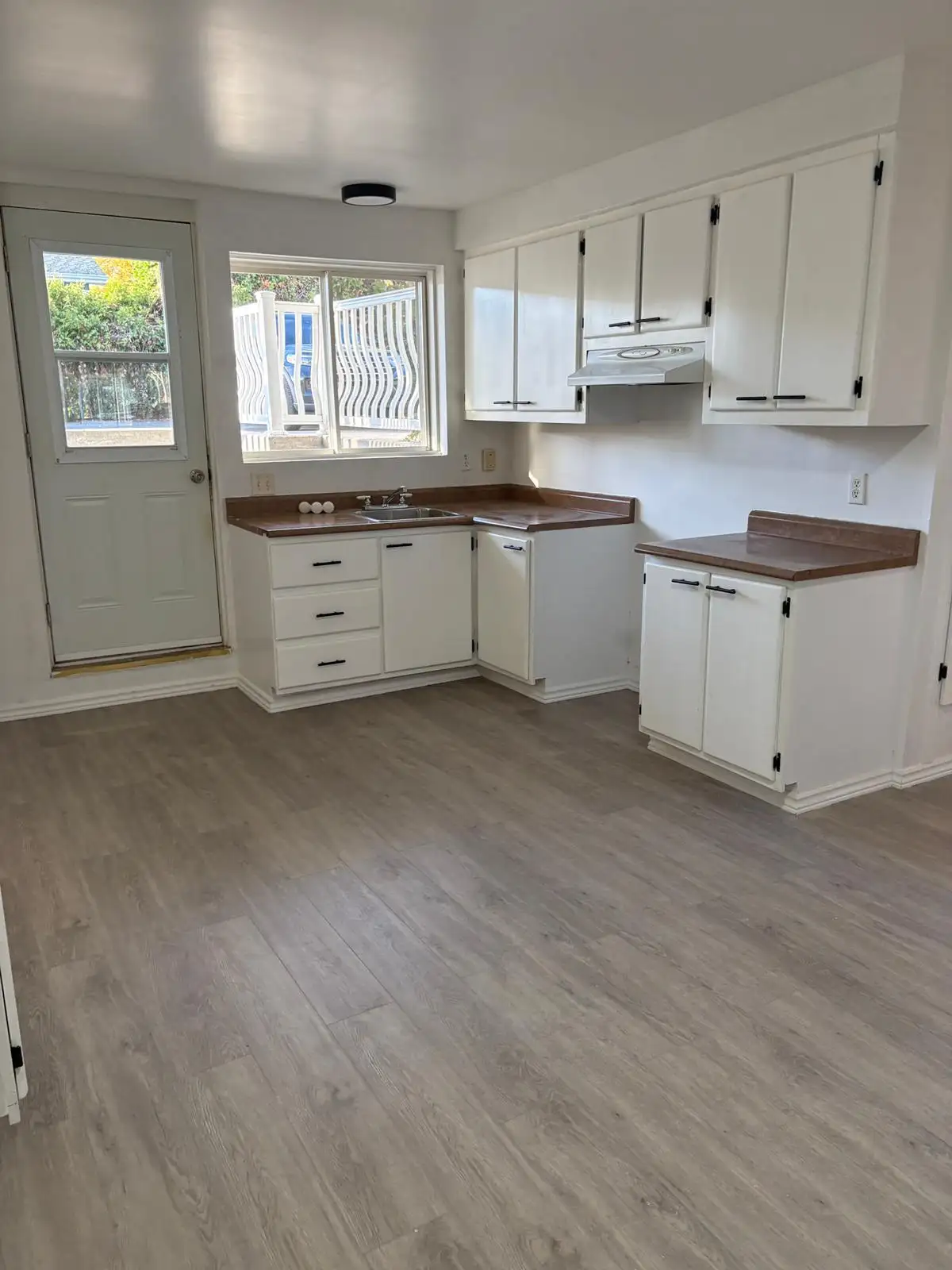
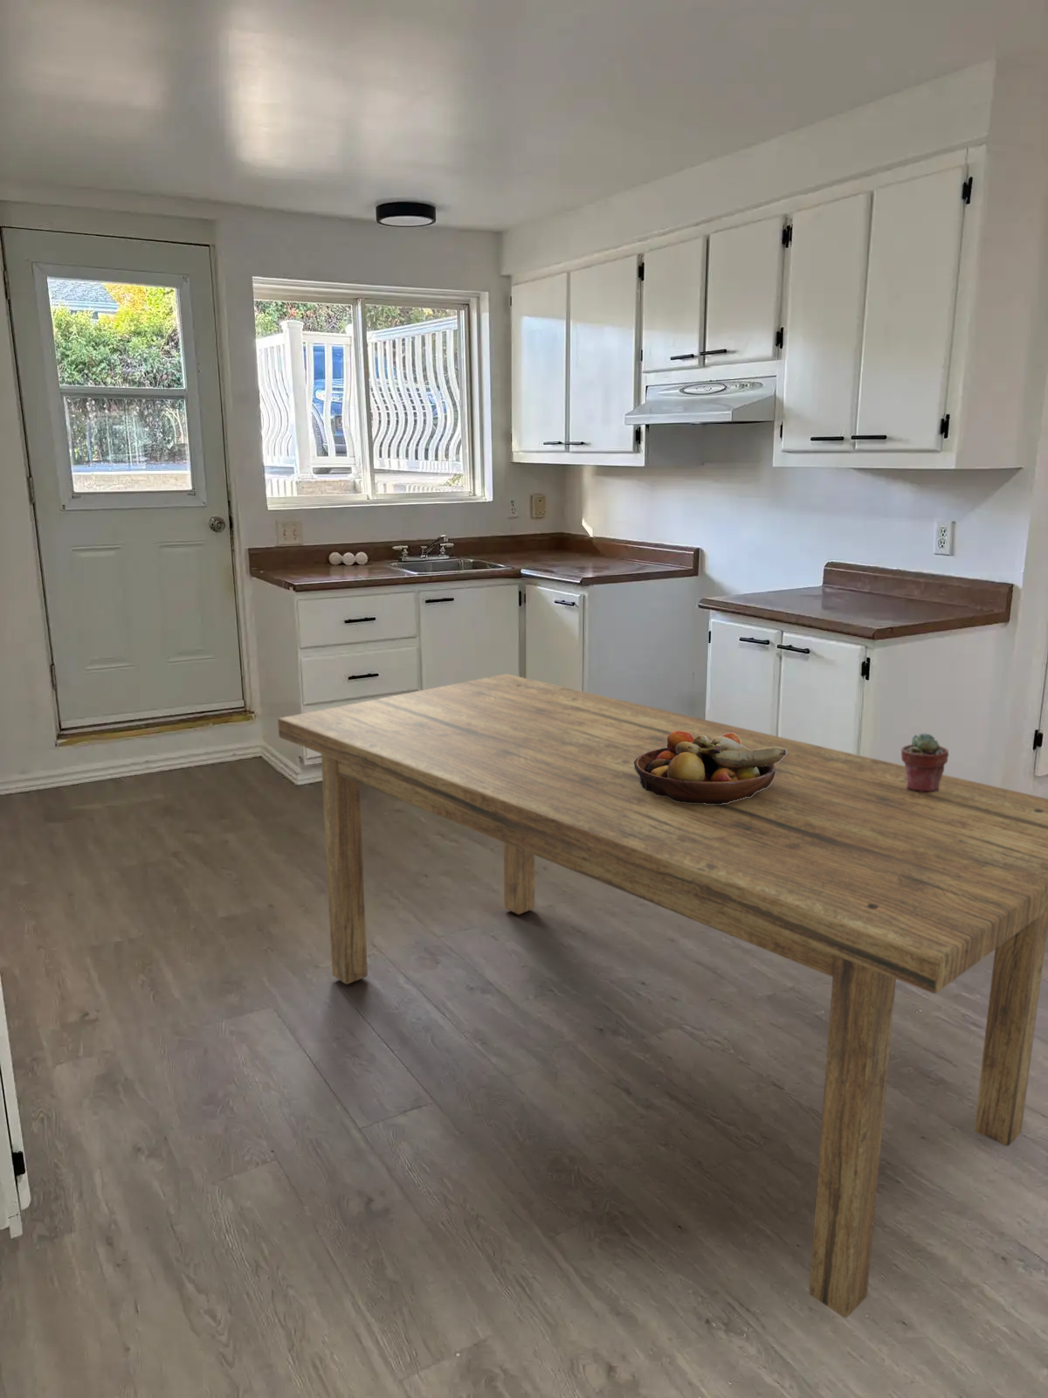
+ potted succulent [900,732,949,793]
+ fruit bowl [633,731,786,804]
+ dining table [276,673,1048,1319]
